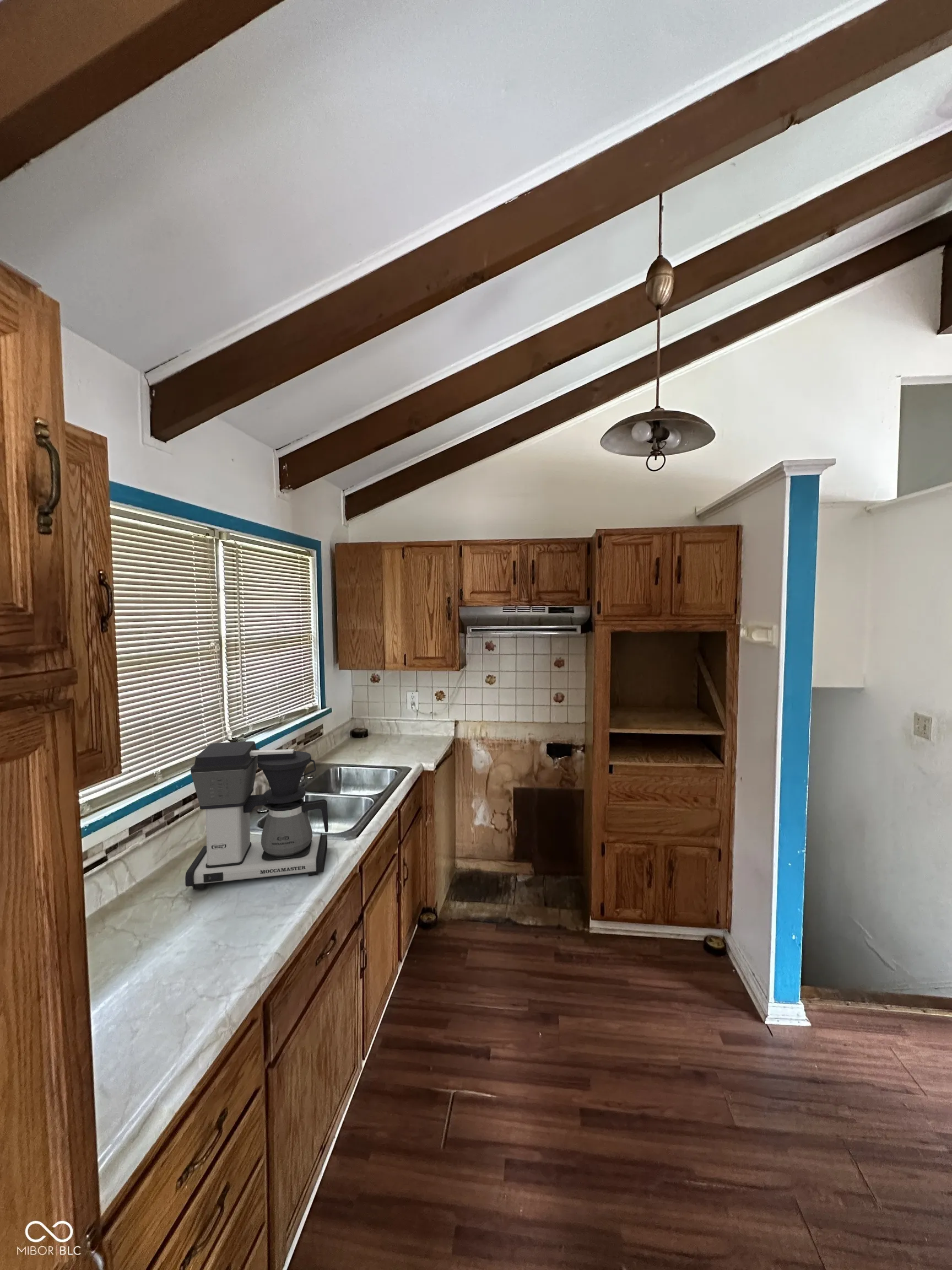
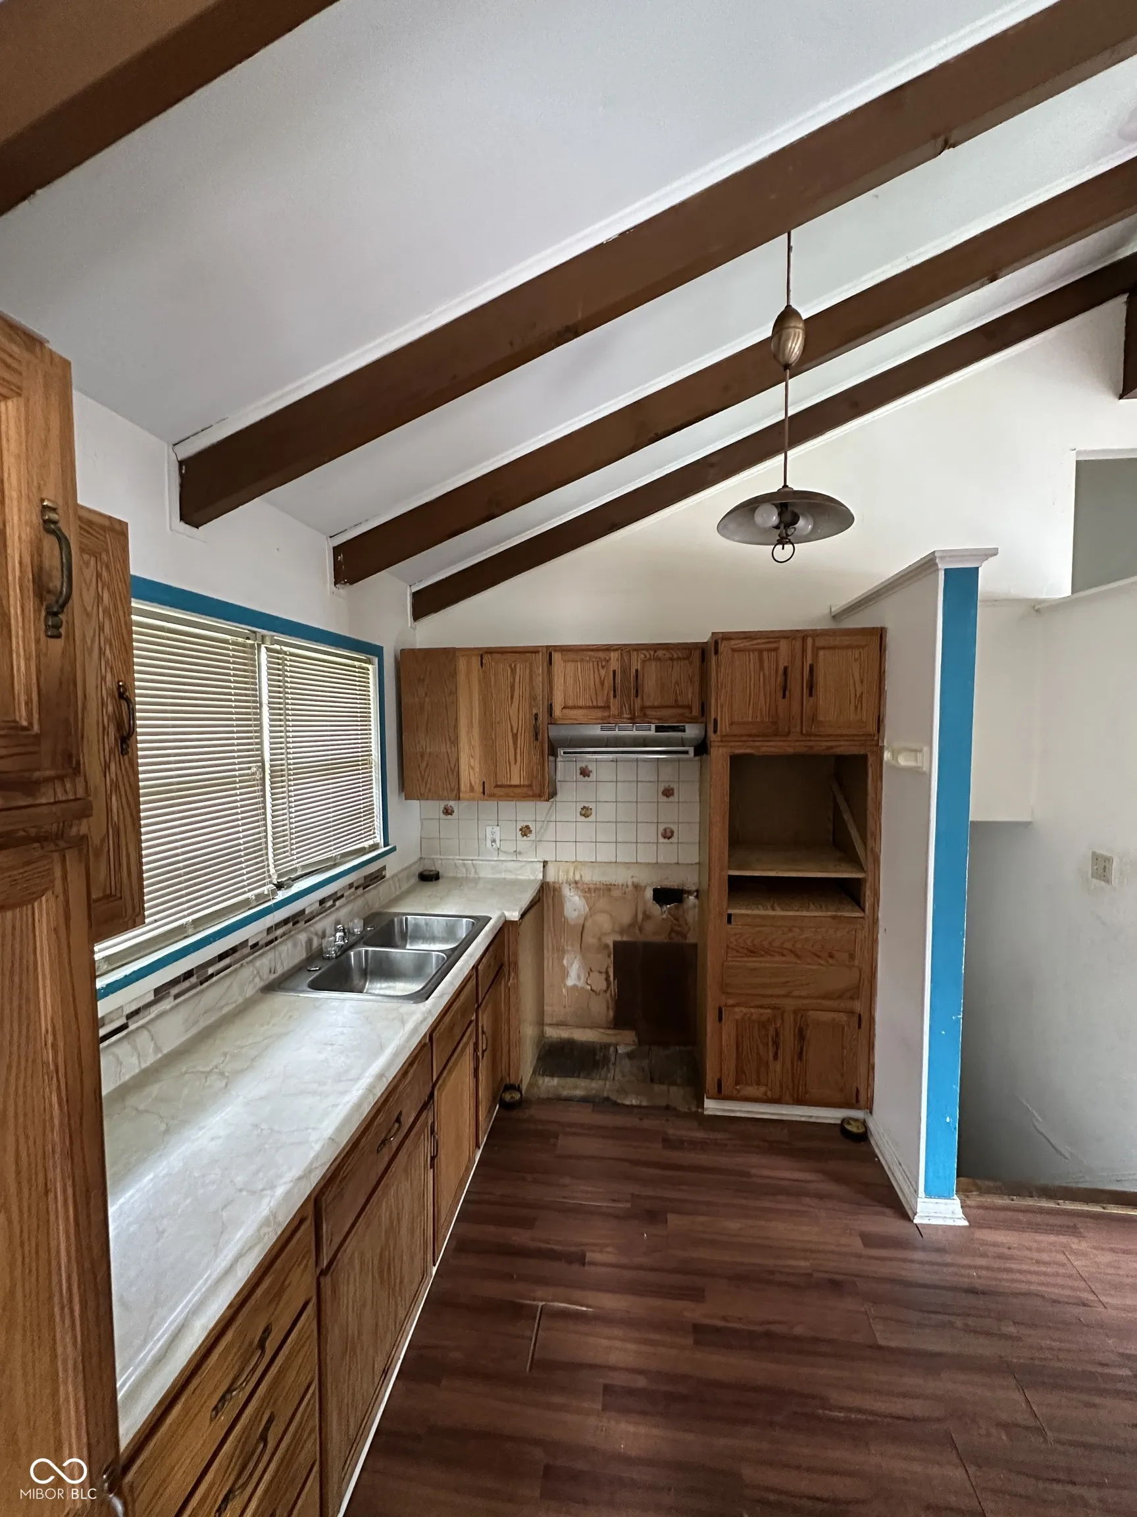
- coffee maker [185,741,329,890]
